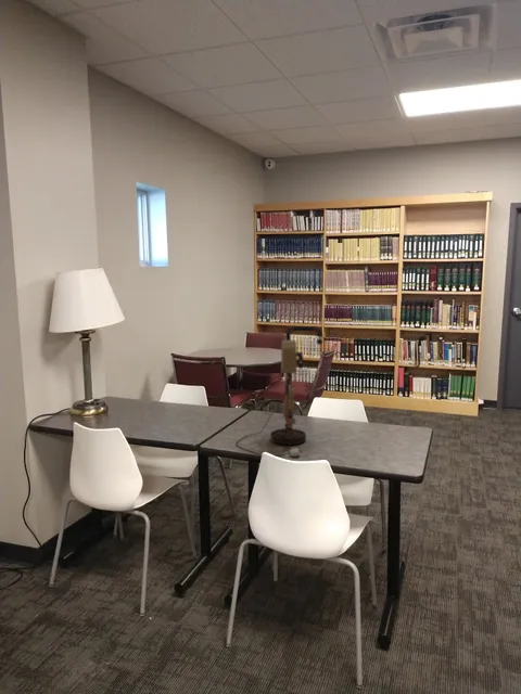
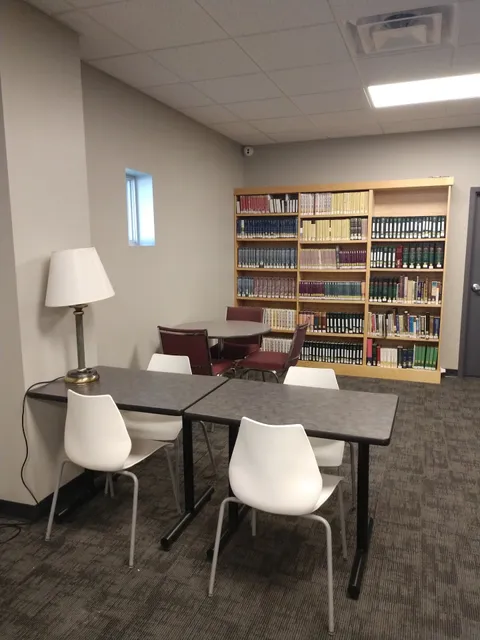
- table lamp [236,324,332,458]
